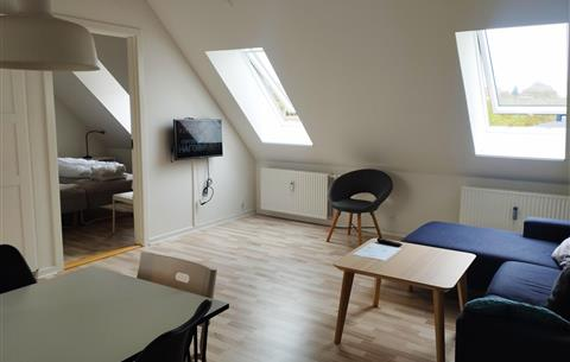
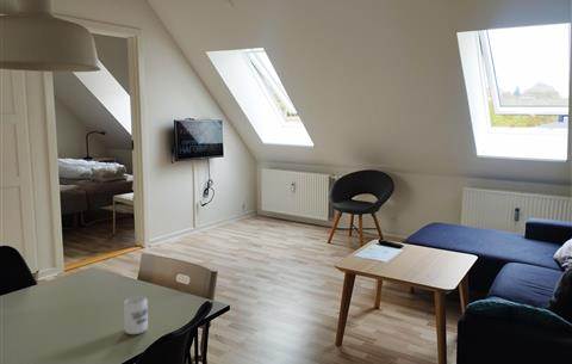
+ cup [123,295,149,335]
